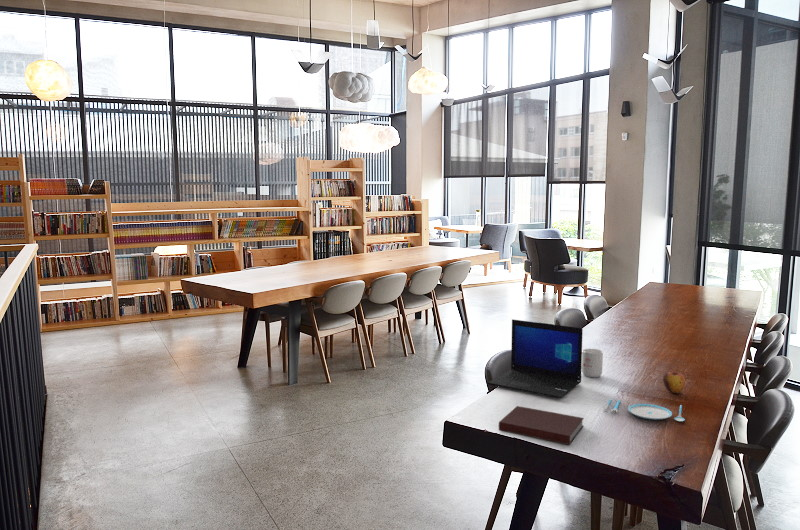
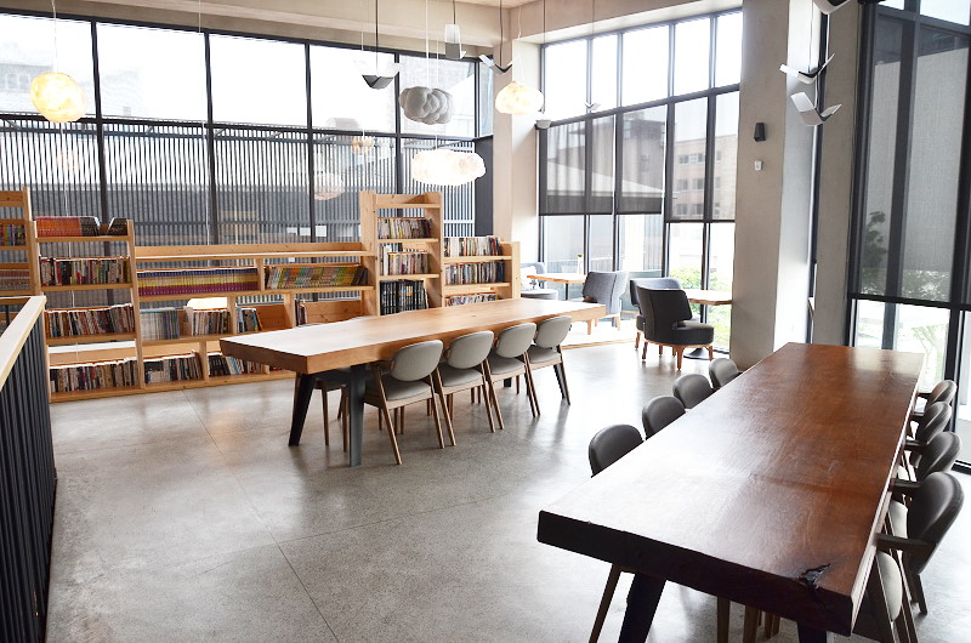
- notebook [498,405,585,446]
- mug [581,348,604,378]
- laptop [486,318,584,400]
- plate [604,398,685,422]
- apple [662,371,686,394]
